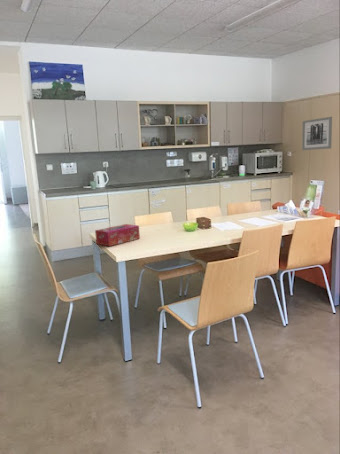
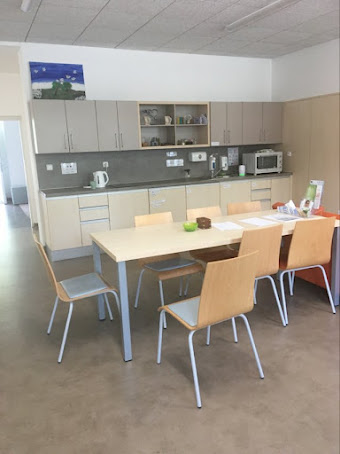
- tissue box [94,223,141,247]
- wall art [301,116,333,151]
